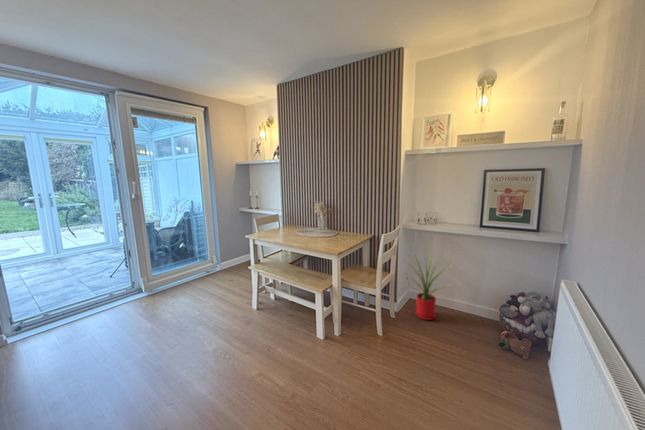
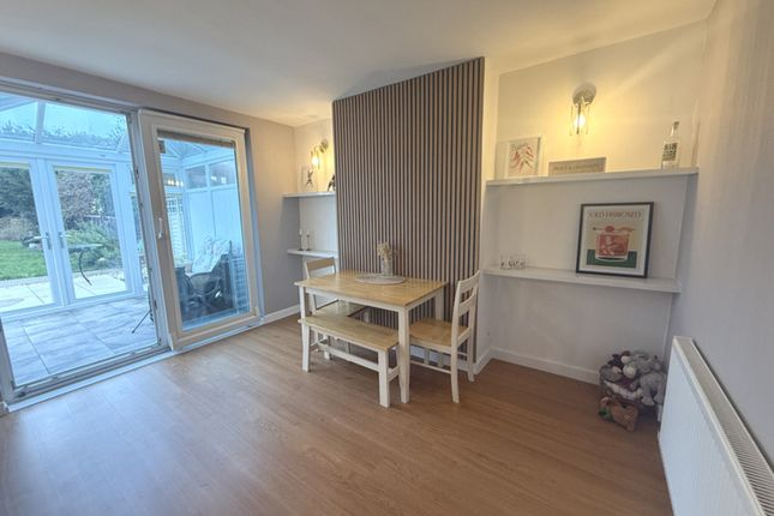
- house plant [402,251,456,321]
